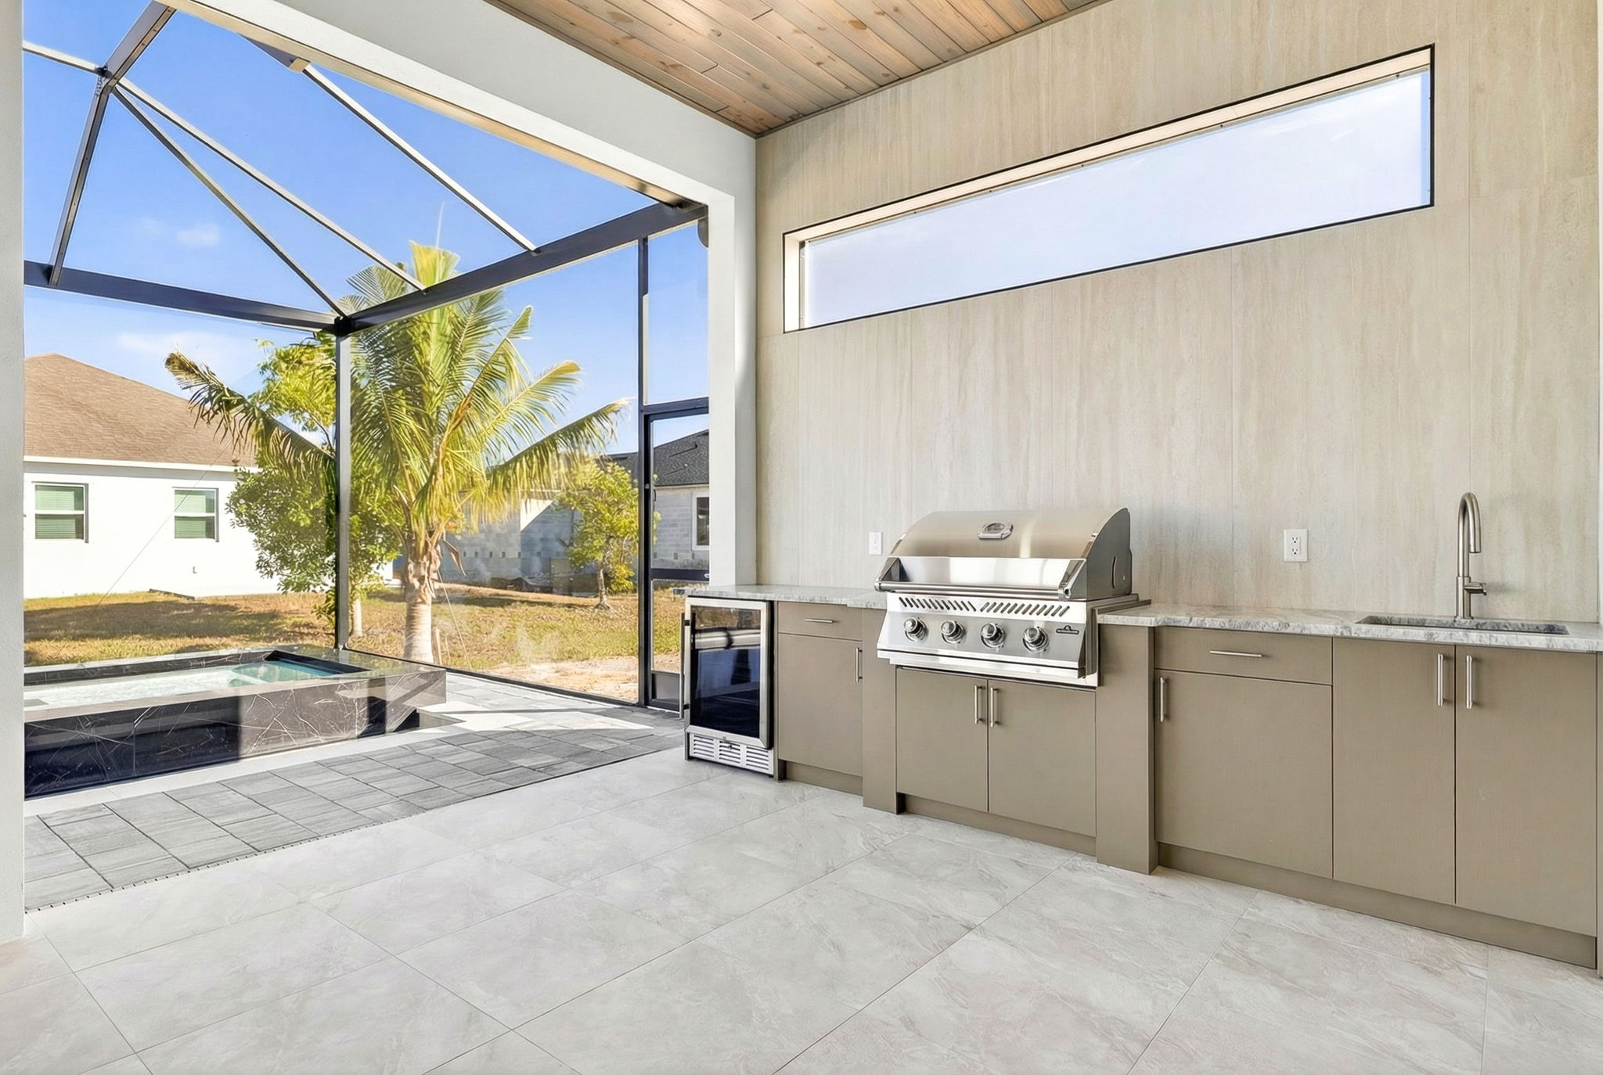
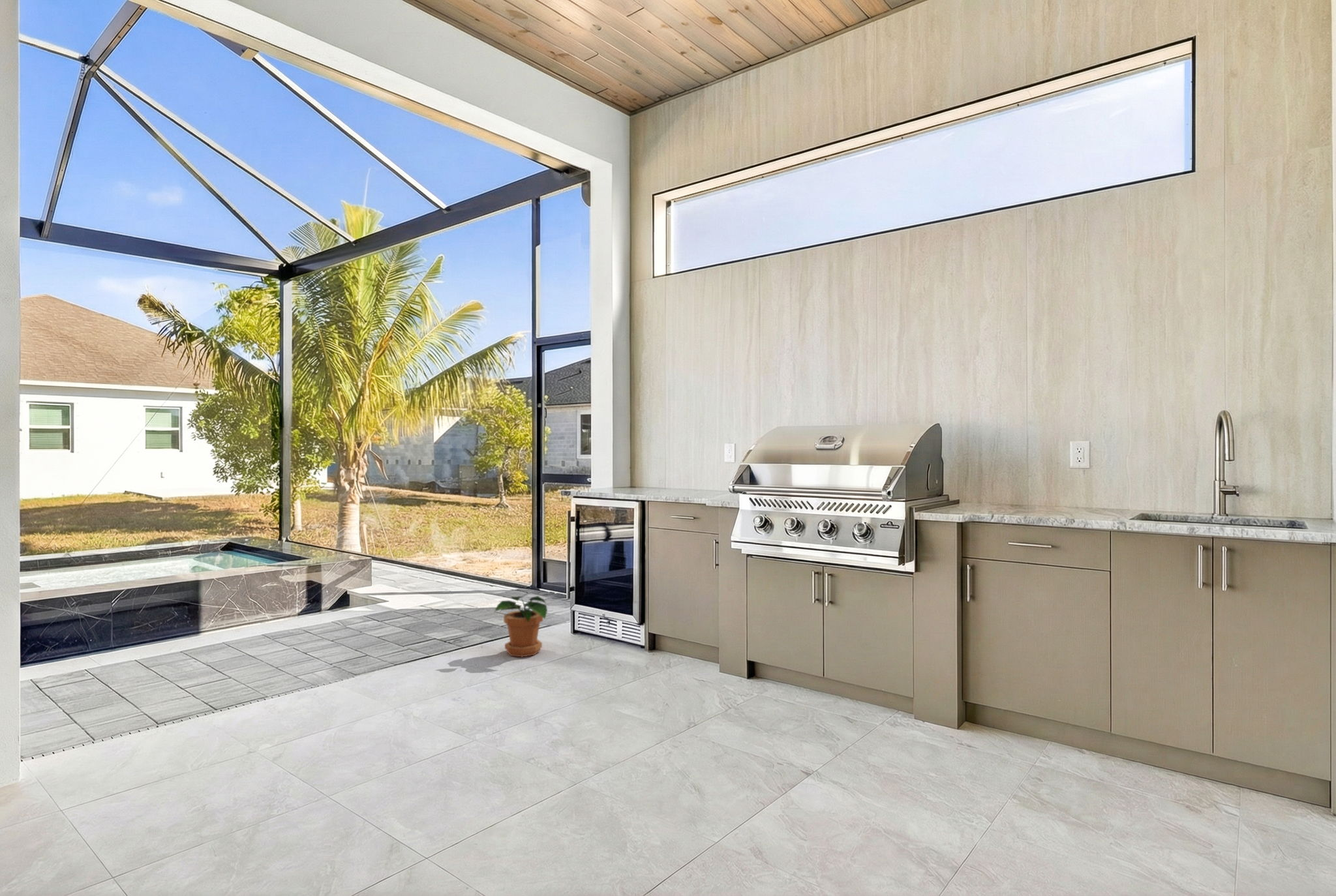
+ potted plant [494,594,548,658]
